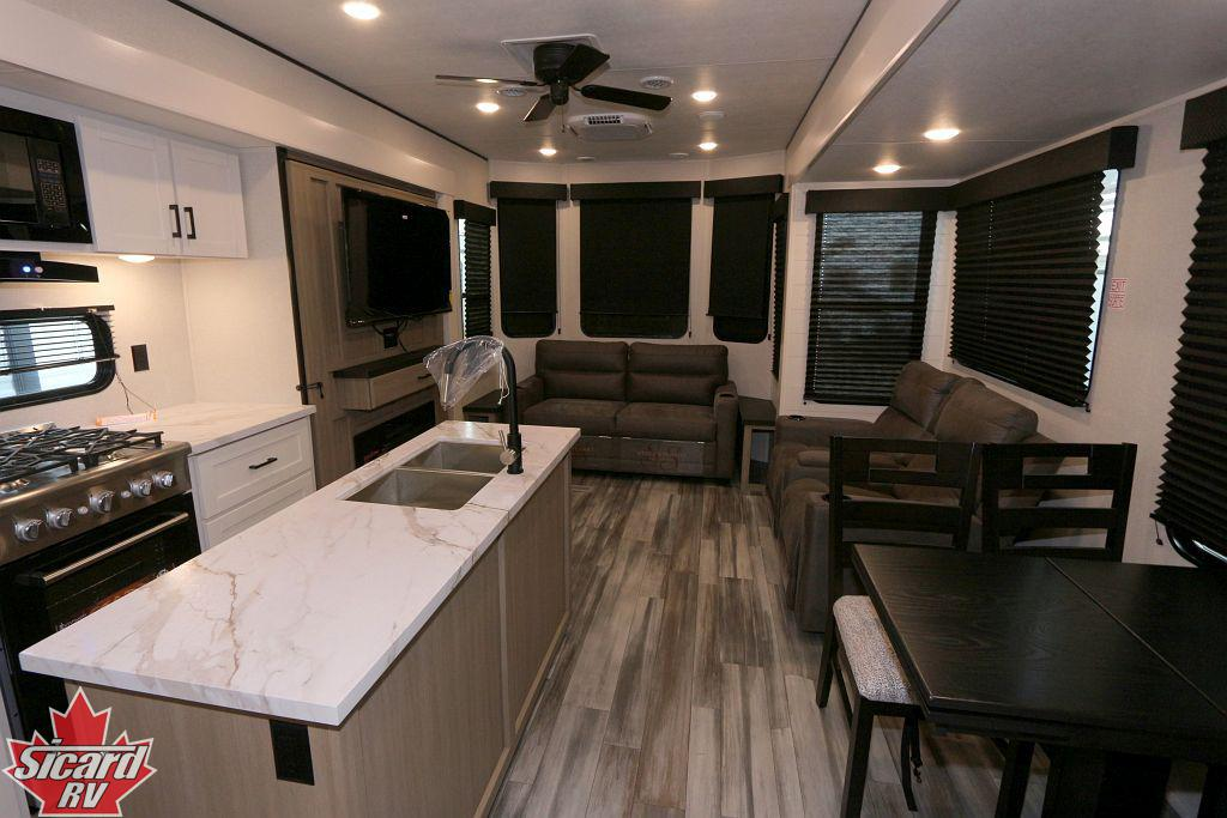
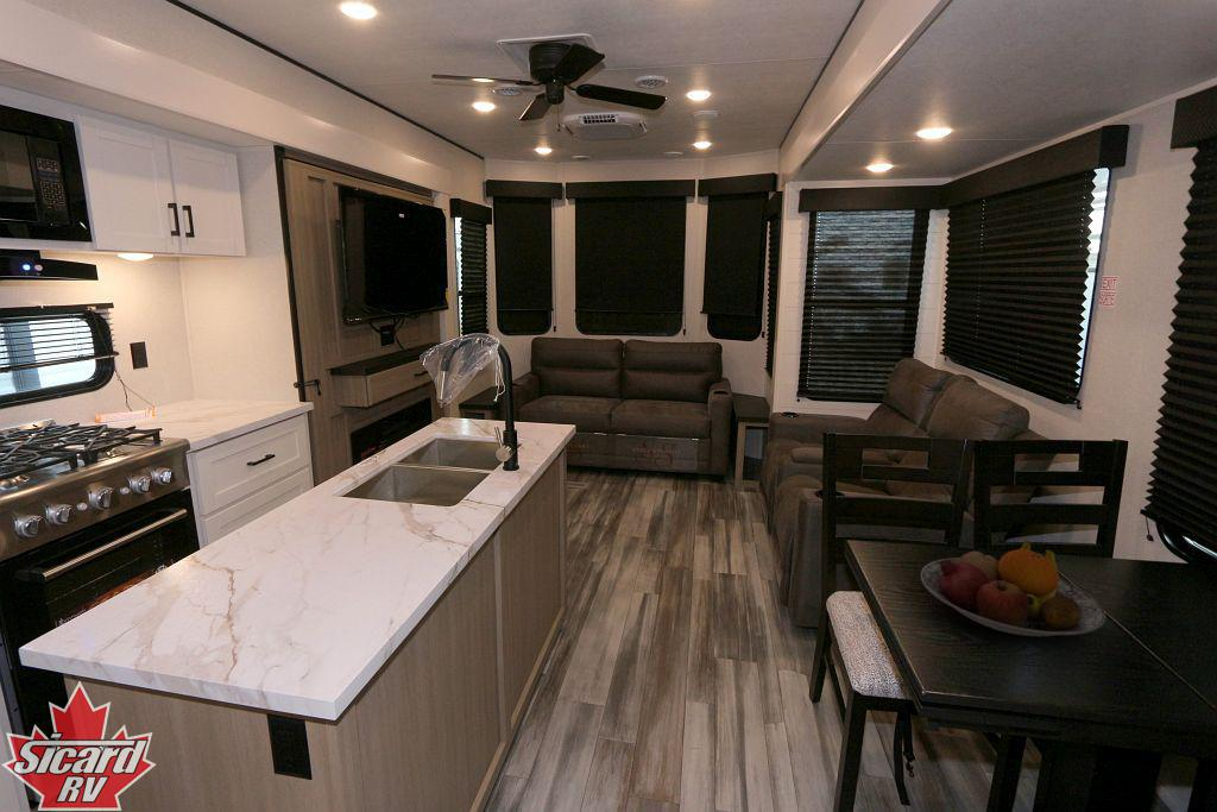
+ fruit bowl [920,540,1106,637]
